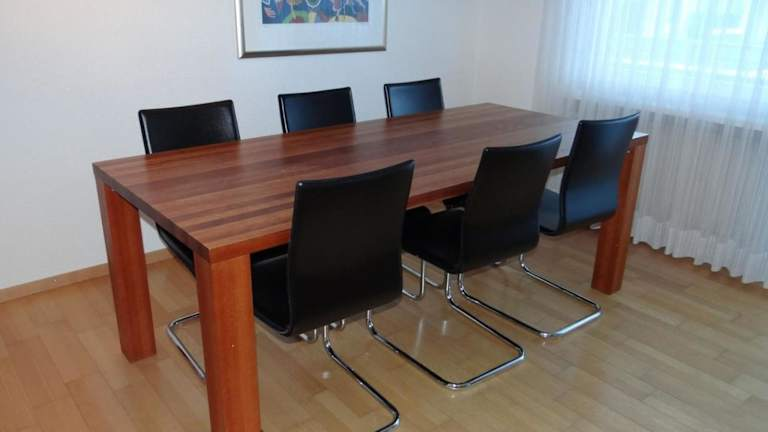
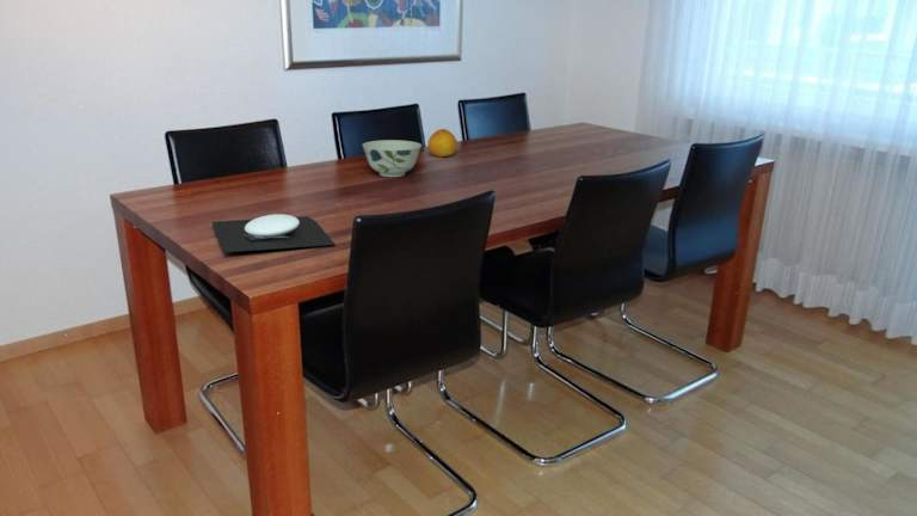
+ fruit [427,128,458,158]
+ bowl [362,139,423,178]
+ plate [211,213,336,253]
